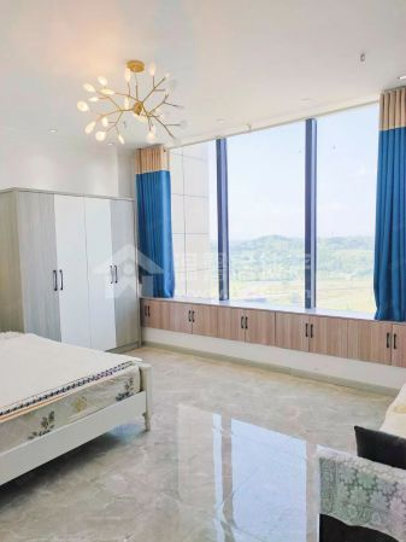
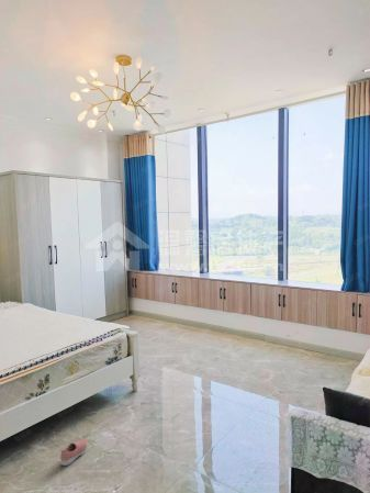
+ shoe [59,437,89,467]
